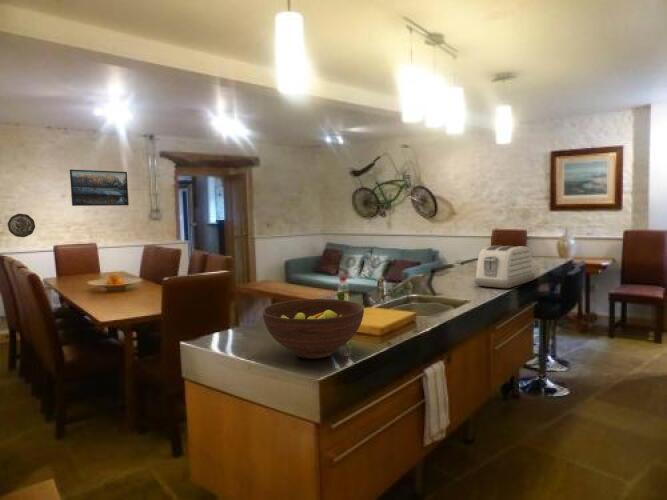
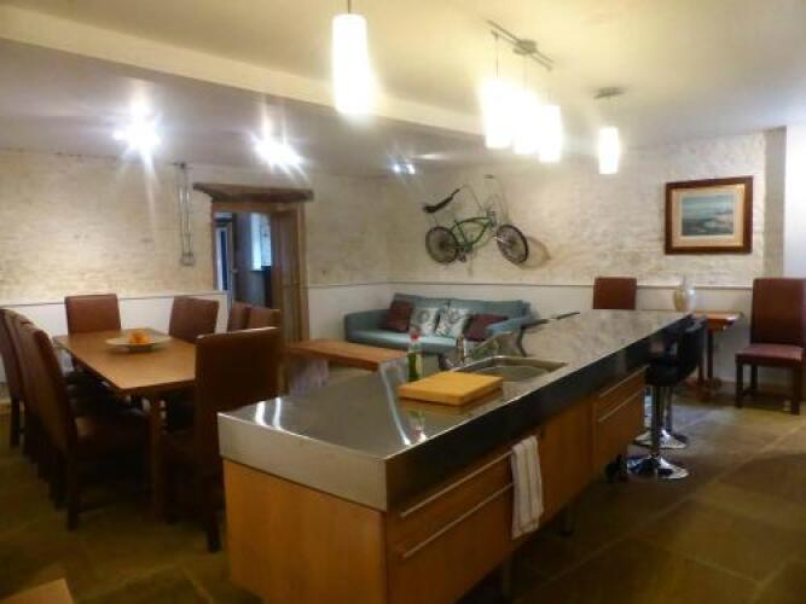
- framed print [69,168,130,207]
- toaster [473,245,536,289]
- fruit bowl [261,298,365,360]
- decorative plate [7,213,36,238]
